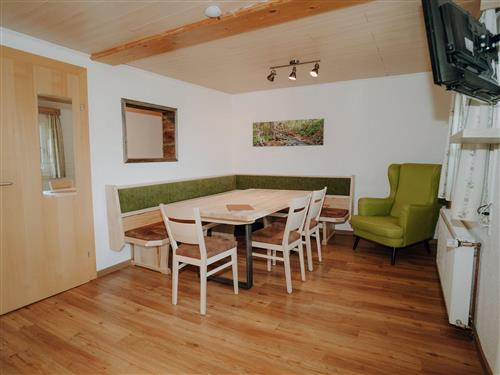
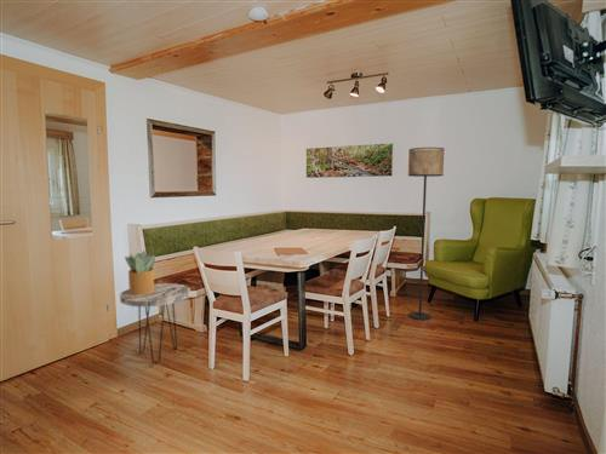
+ floor lamp [407,146,445,321]
+ side table [119,282,191,364]
+ potted plant [124,249,156,295]
